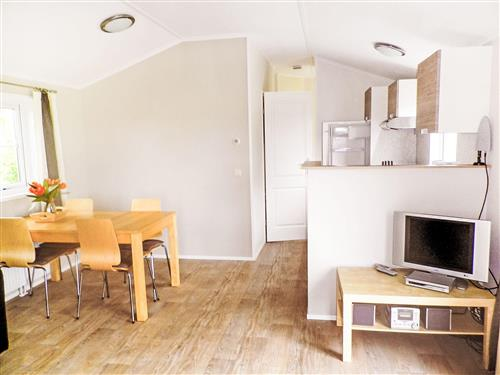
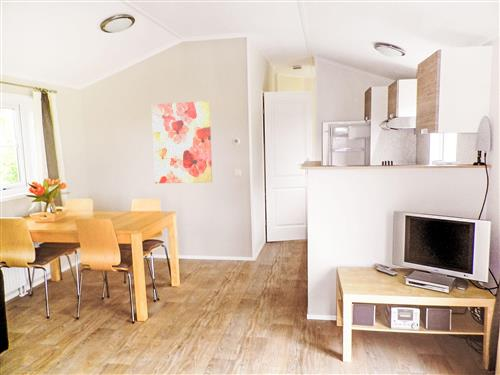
+ wall art [151,100,213,184]
